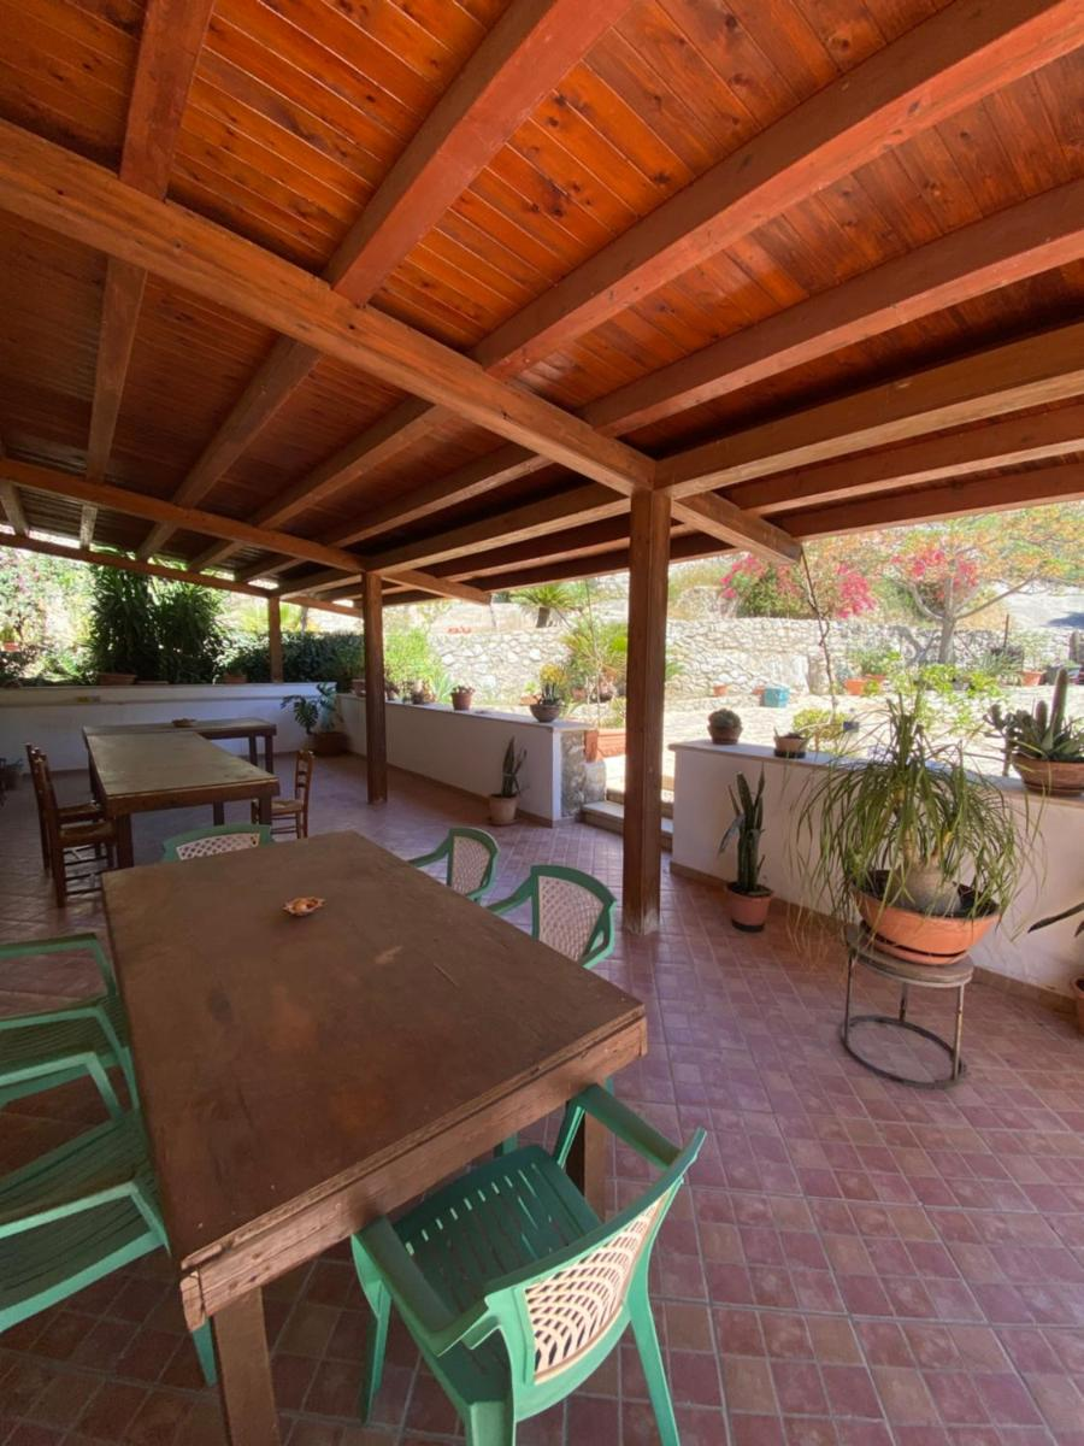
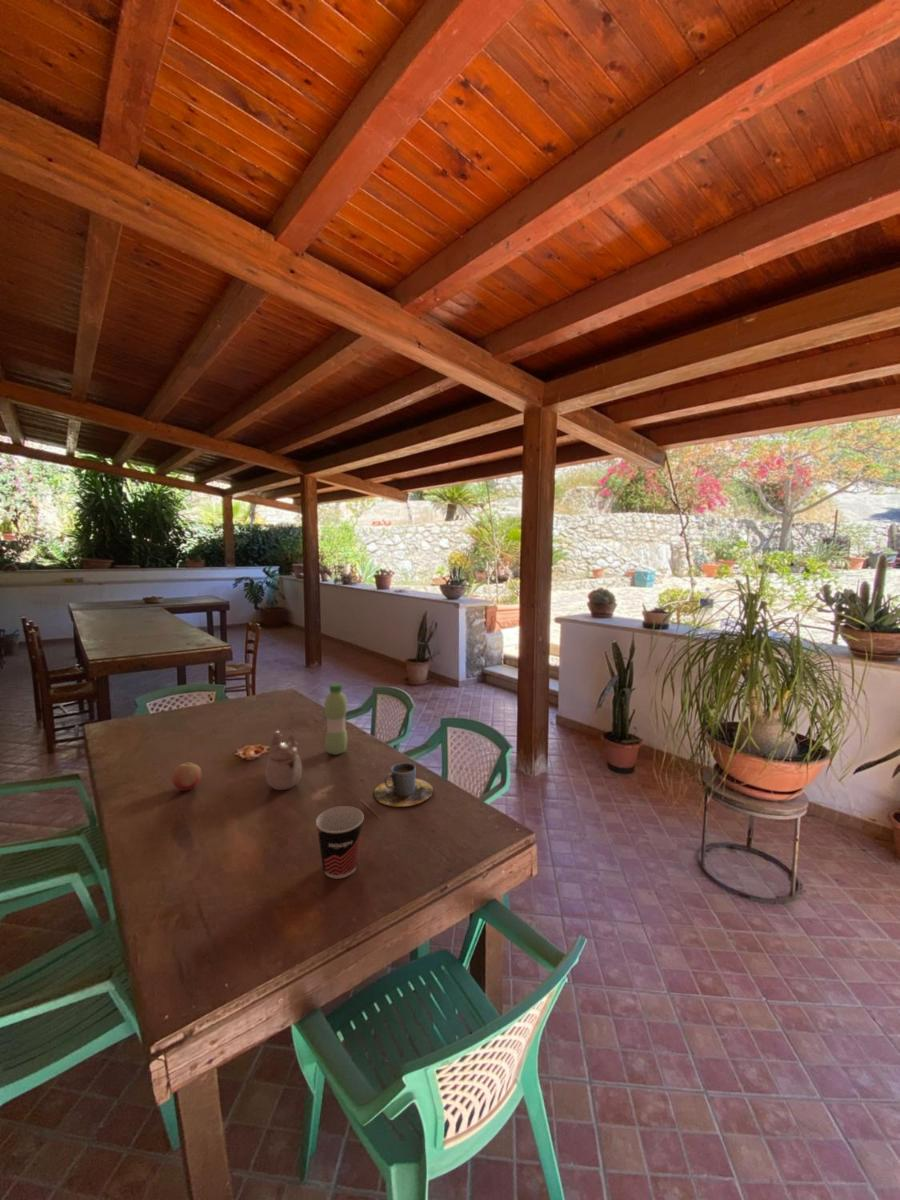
+ fruit [171,761,203,792]
+ water bottle [324,682,348,756]
+ cup [315,805,365,879]
+ teapot [264,730,303,791]
+ cup [373,762,434,807]
